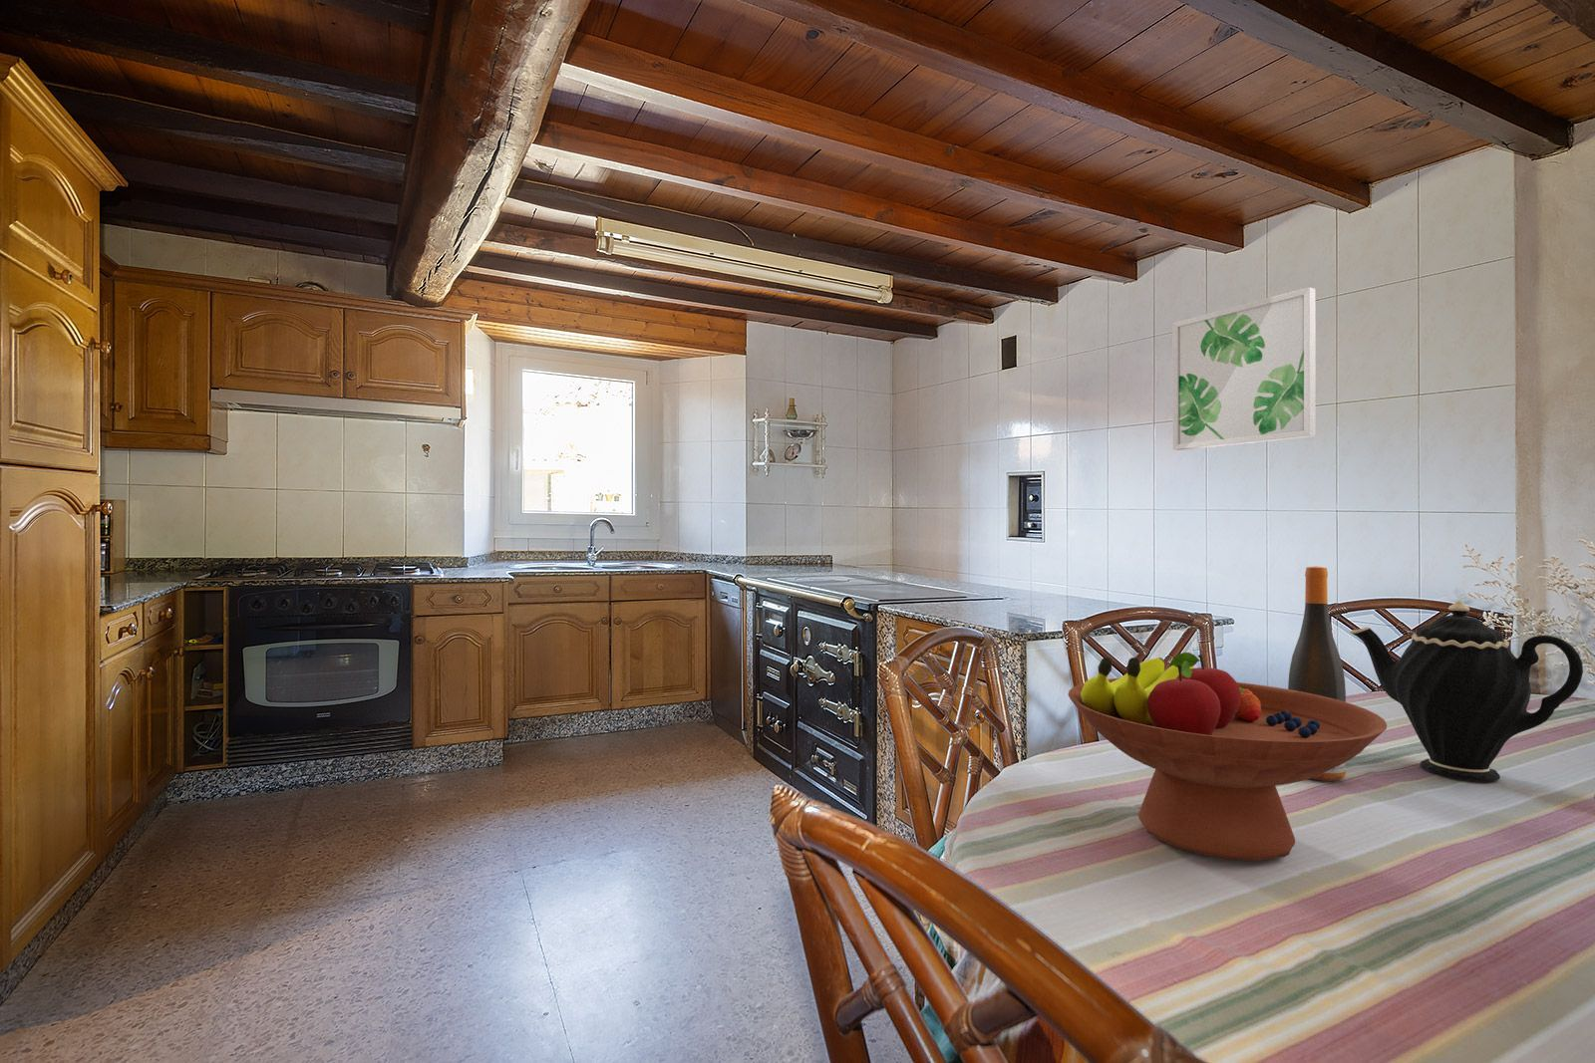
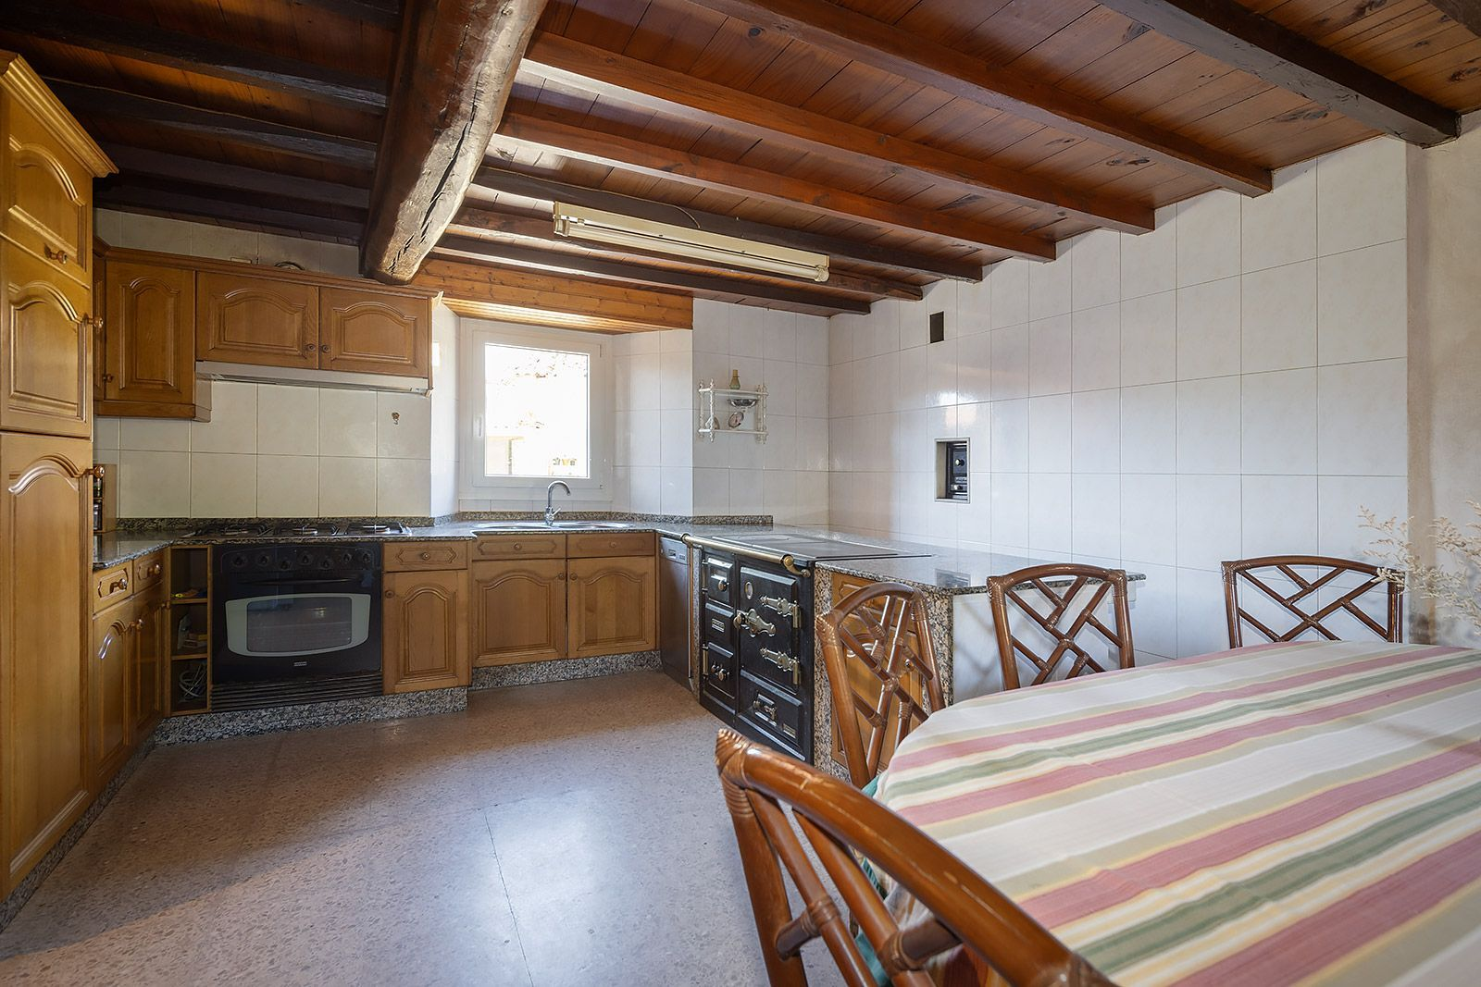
- wall art [1173,286,1317,451]
- teapot [1349,600,1584,782]
- fruit bowl [1067,651,1387,861]
- wine bottle [1286,565,1347,782]
